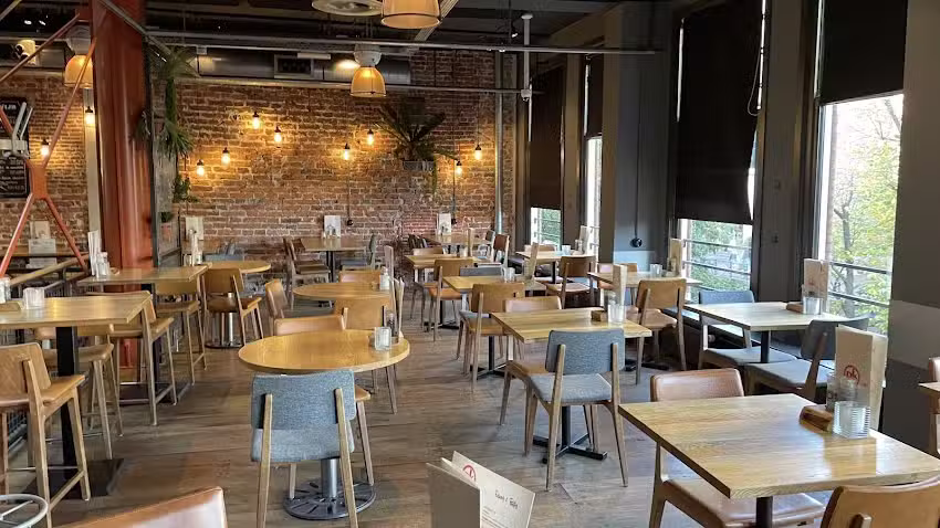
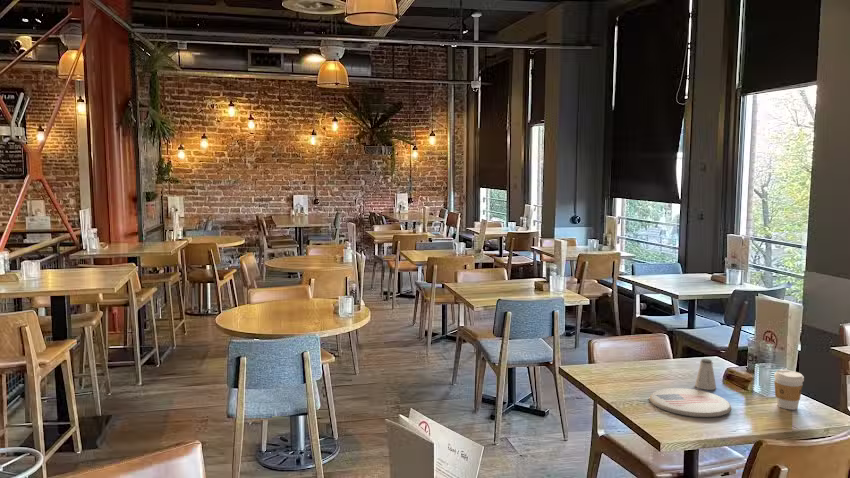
+ plate [649,387,733,418]
+ coffee cup [773,369,805,411]
+ saltshaker [694,358,717,391]
